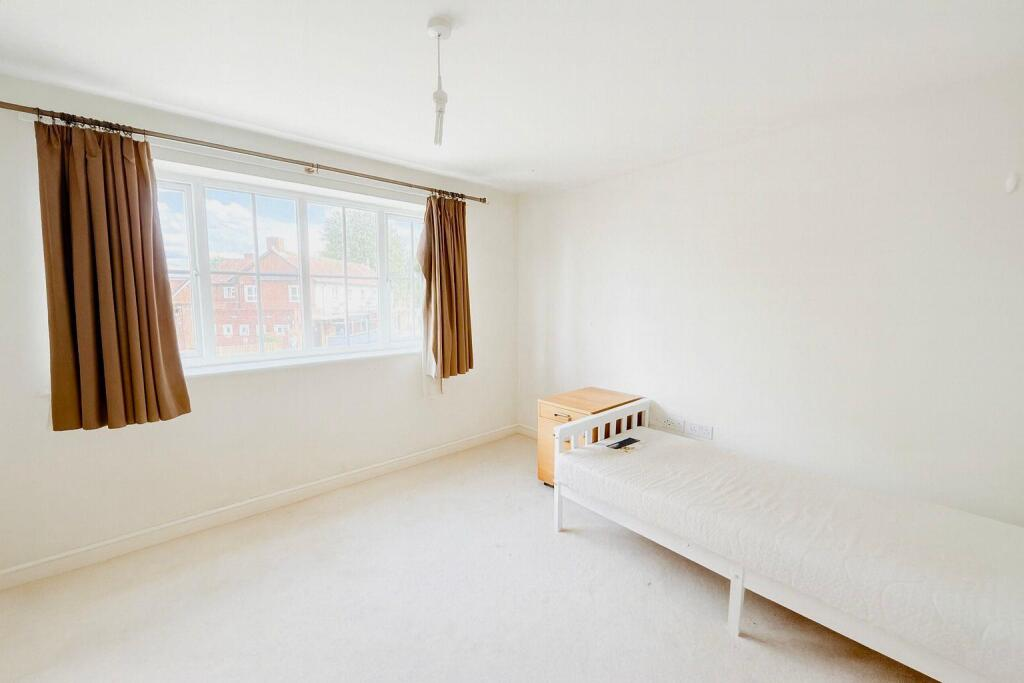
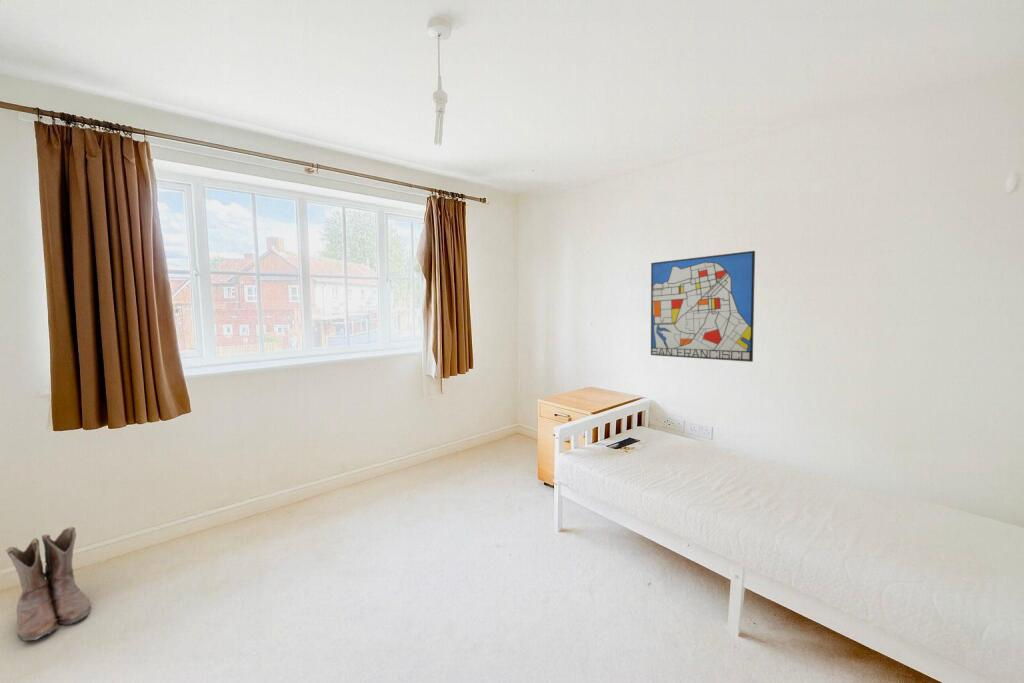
+ wall art [650,250,756,363]
+ boots [5,526,92,642]
